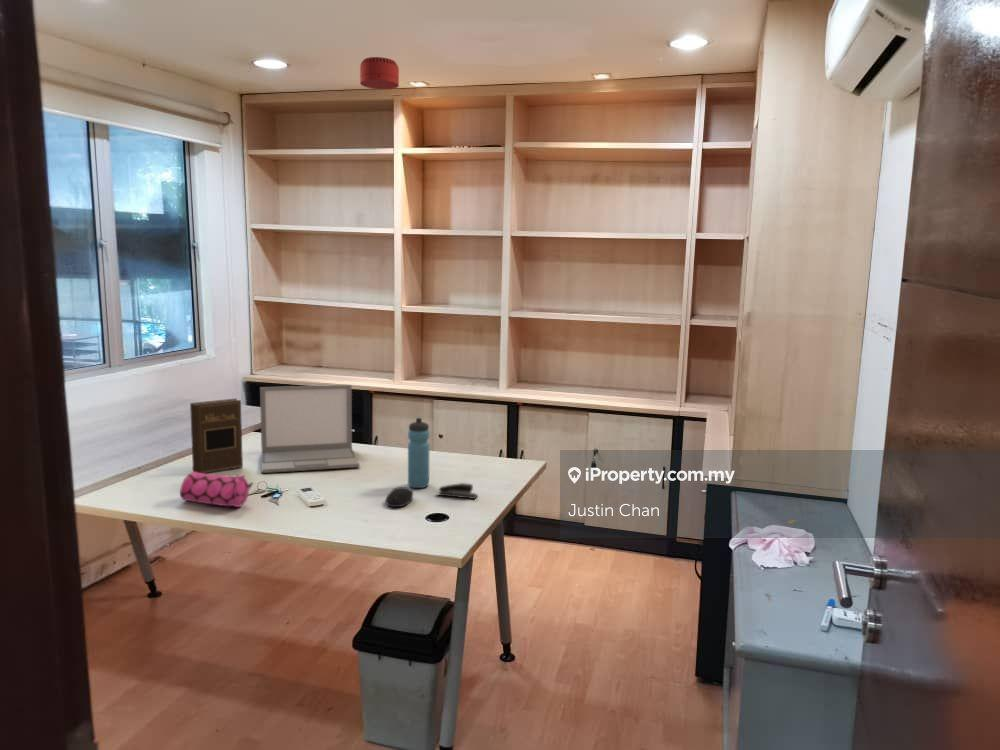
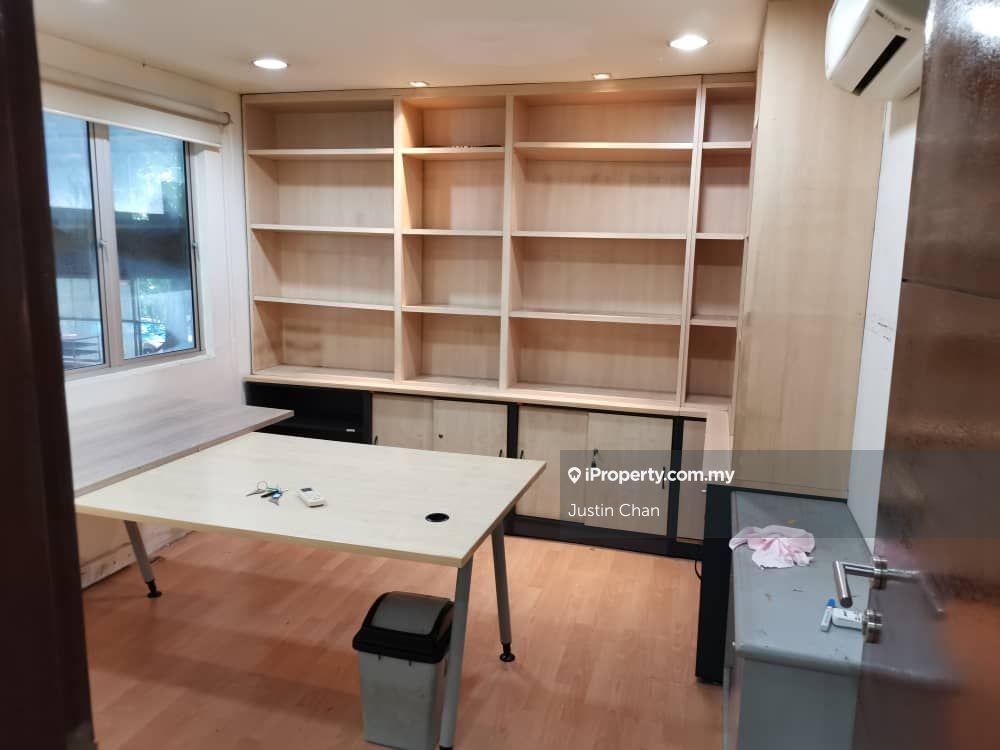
- smoke detector [359,56,400,90]
- computer mouse [385,486,414,508]
- stapler [437,482,479,500]
- water bottle [407,417,431,489]
- book [189,398,244,474]
- pencil case [179,471,254,508]
- laptop [259,384,361,474]
